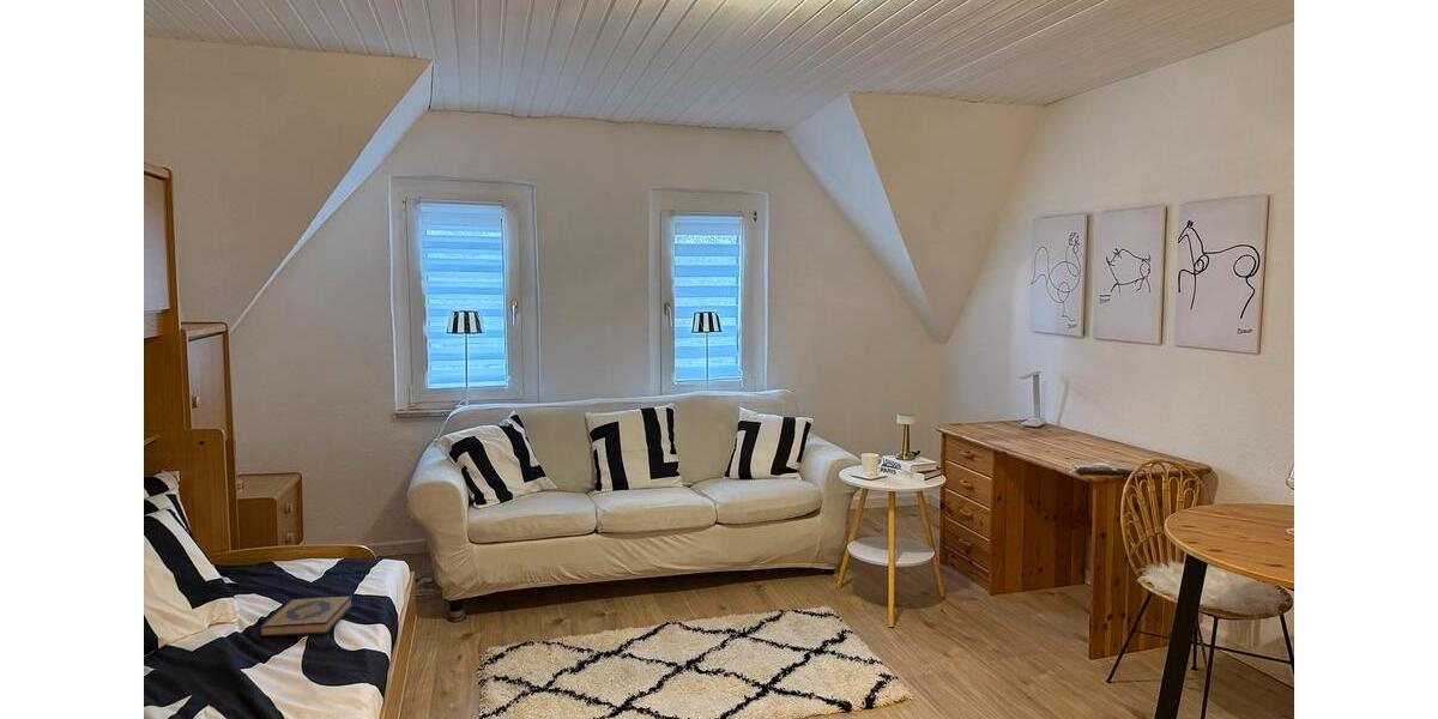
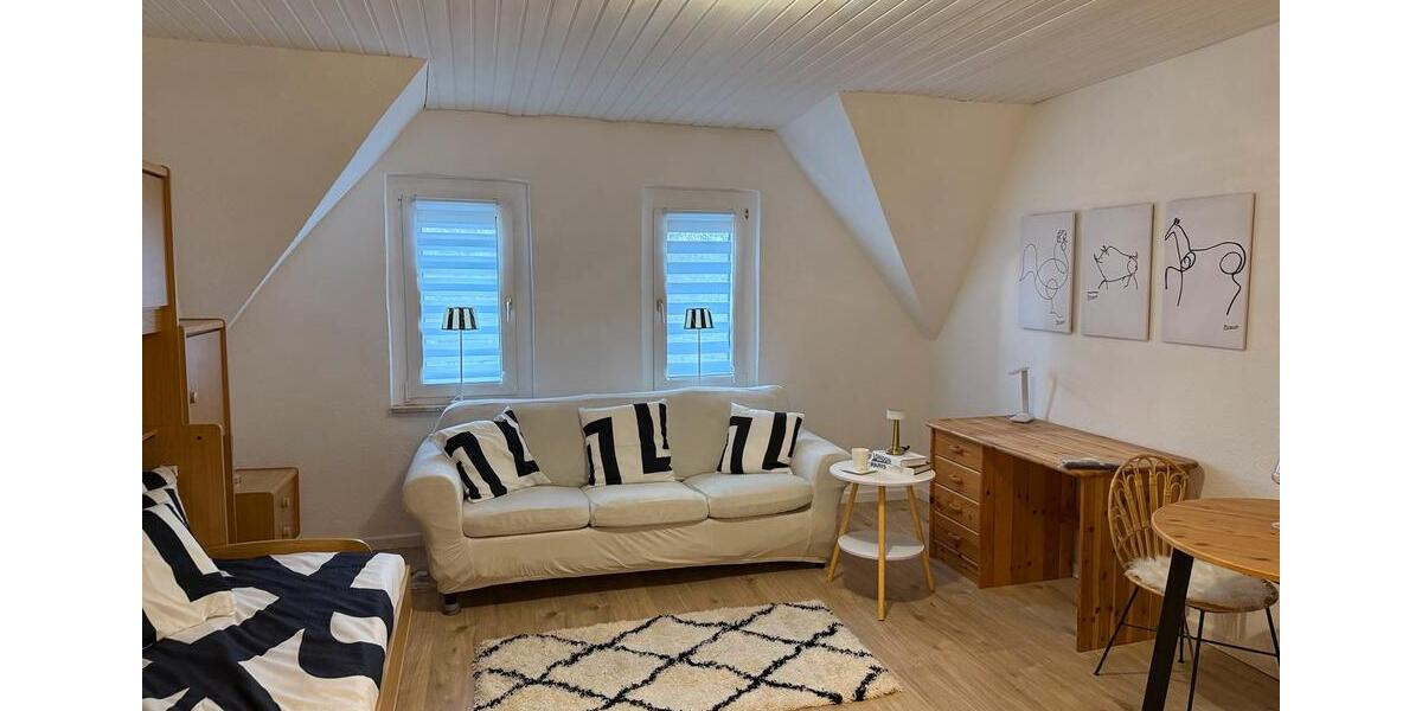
- hardback book [259,594,354,638]
